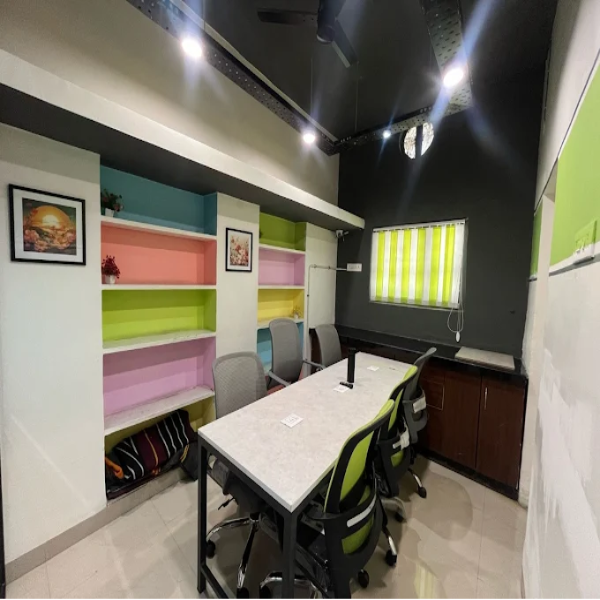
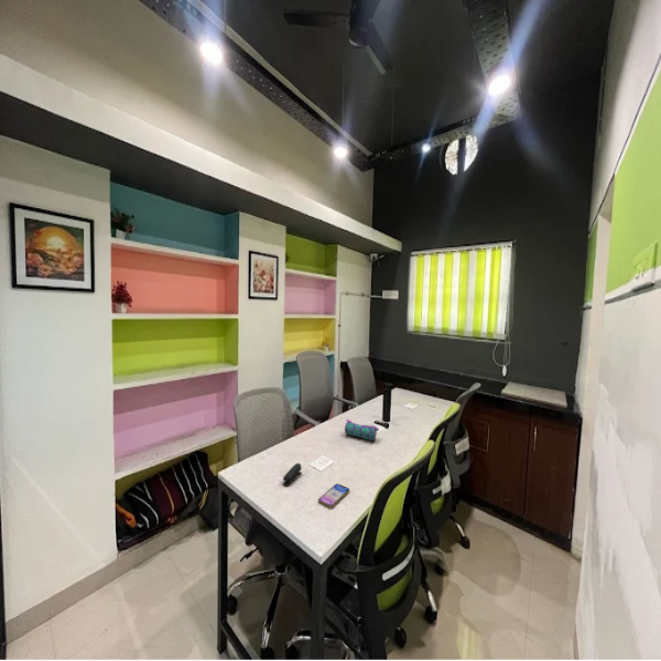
+ stapler [282,462,303,487]
+ pencil case [344,418,380,442]
+ smartphone [317,483,350,509]
